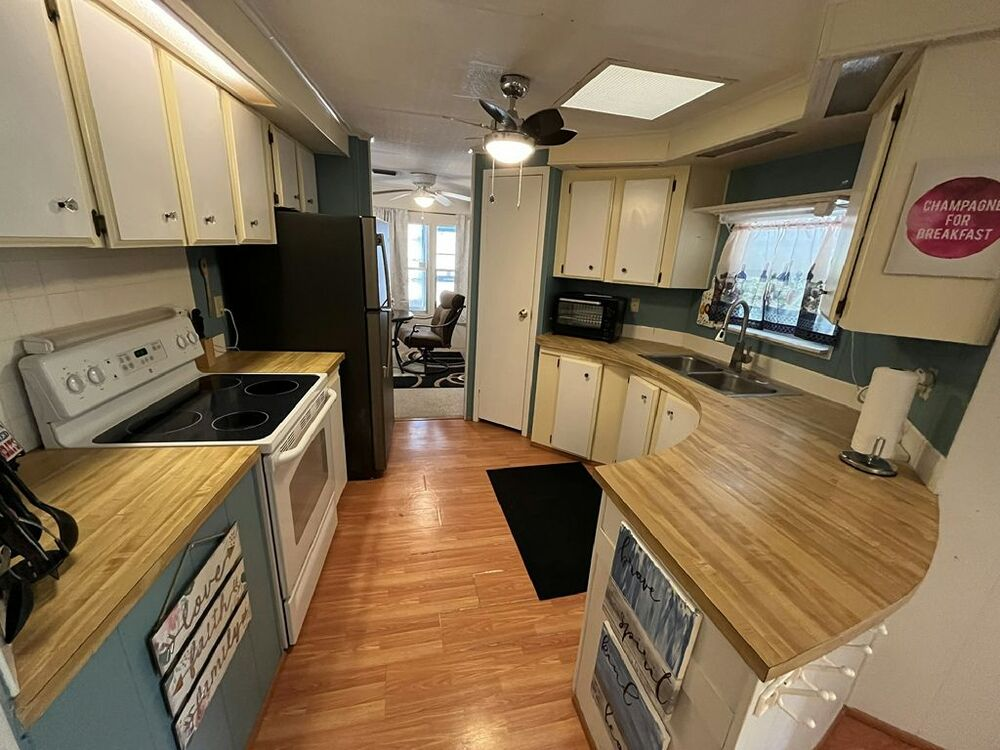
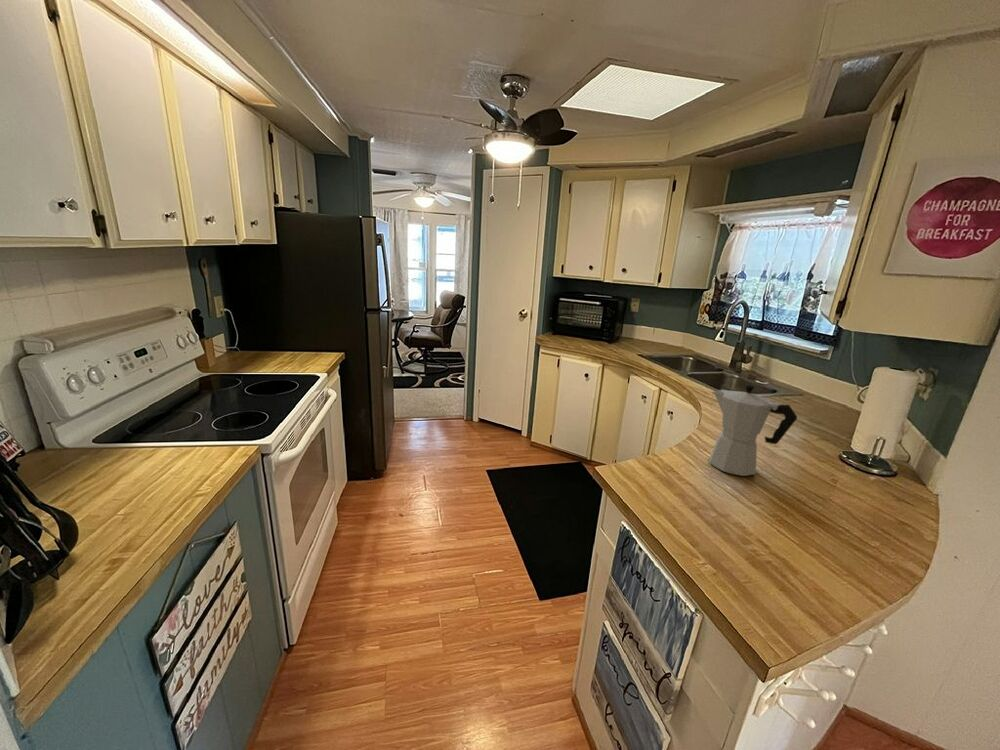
+ moka pot [709,383,798,477]
